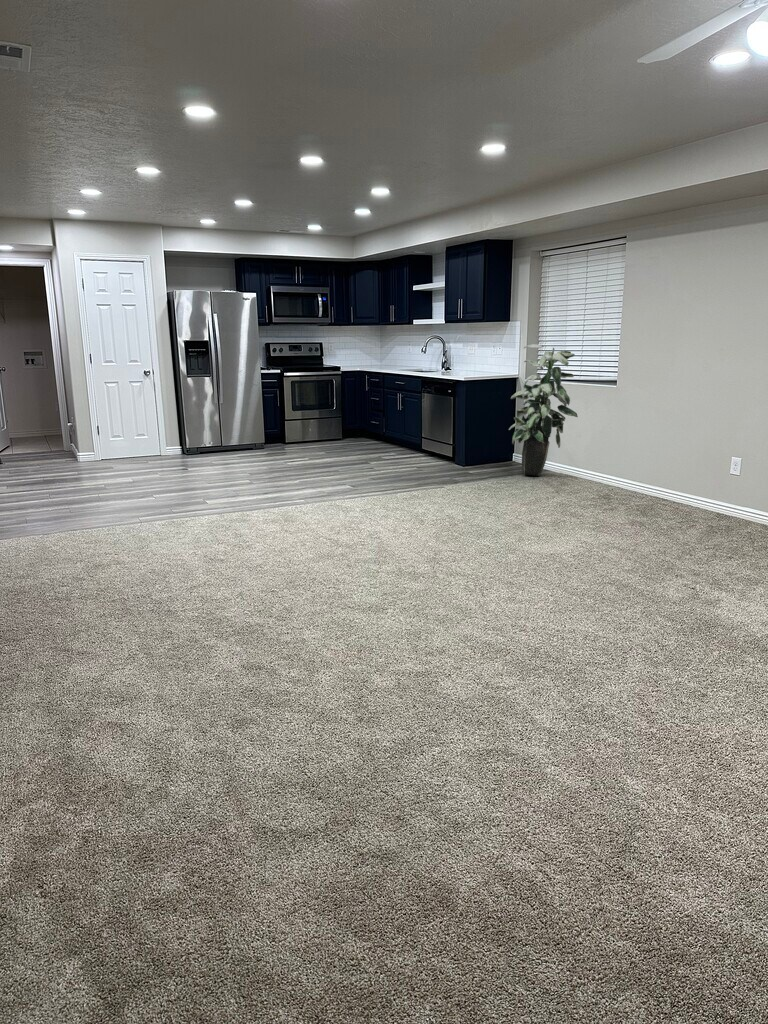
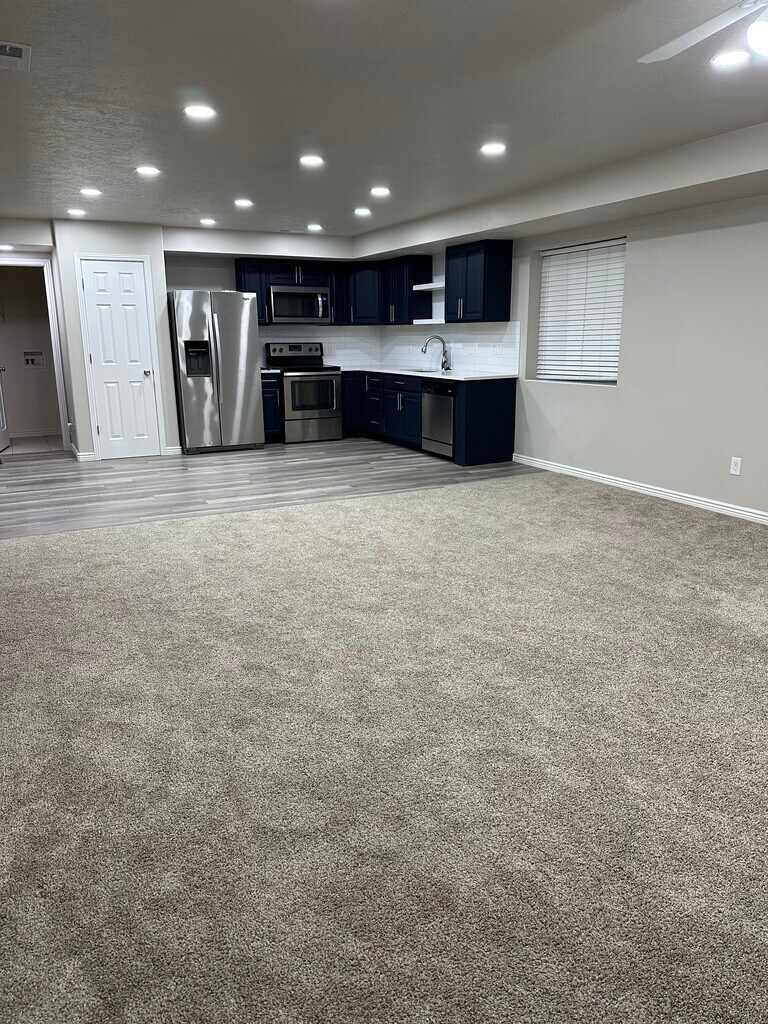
- indoor plant [508,343,579,477]
